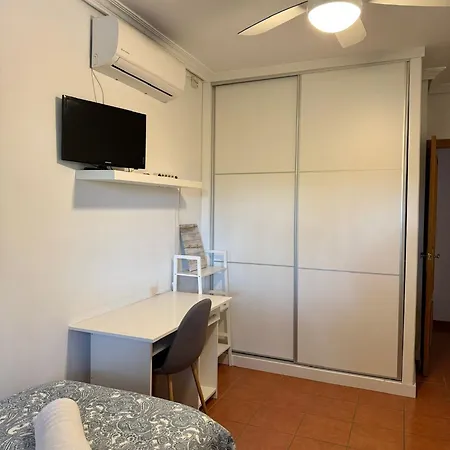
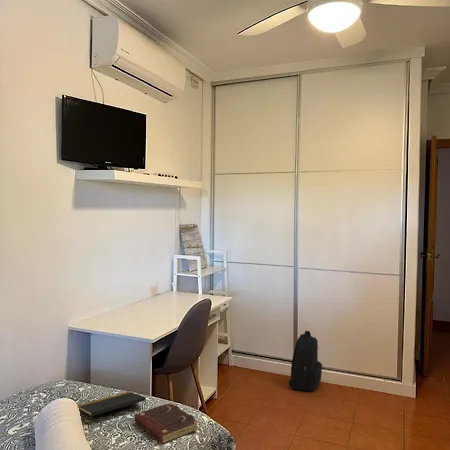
+ book [134,402,200,445]
+ notepad [77,391,147,417]
+ backpack [288,330,323,392]
